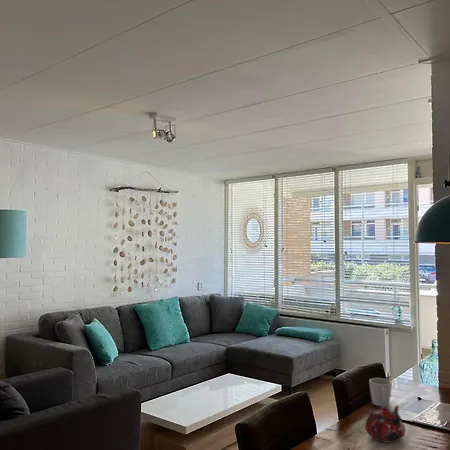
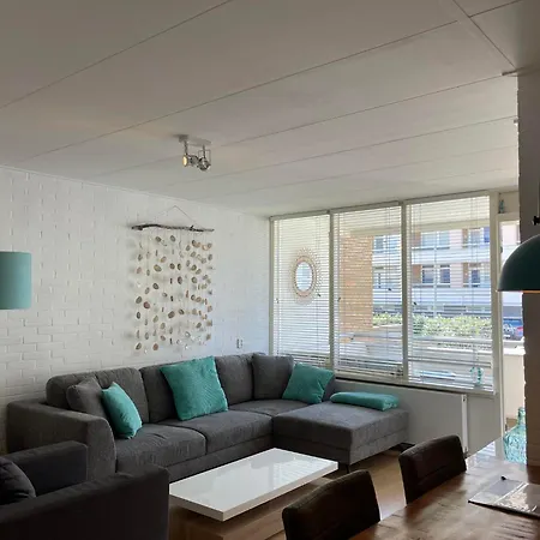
- mug [368,377,393,407]
- teapot [364,405,406,444]
